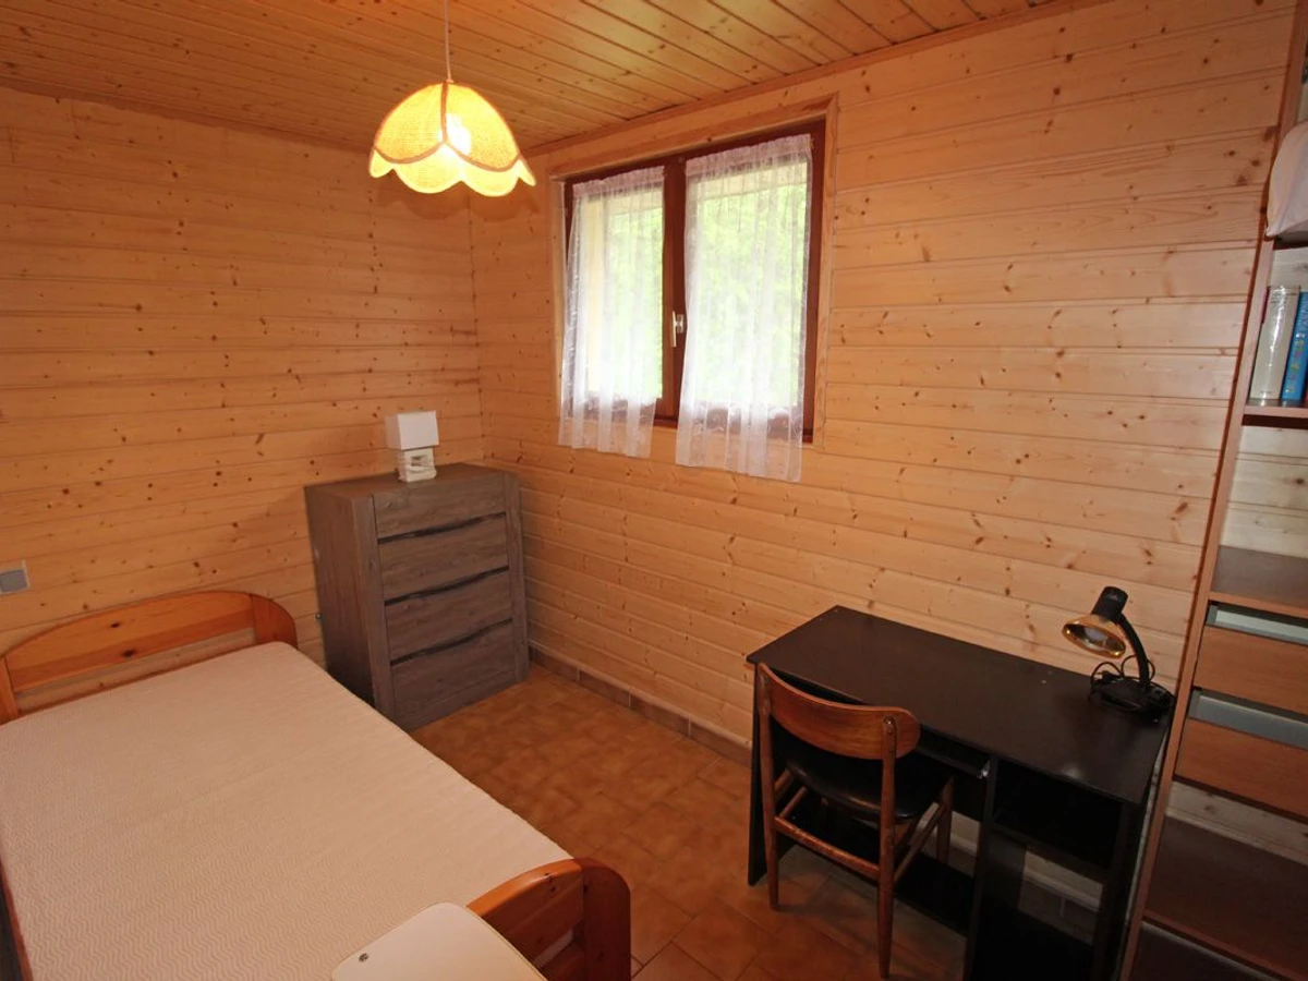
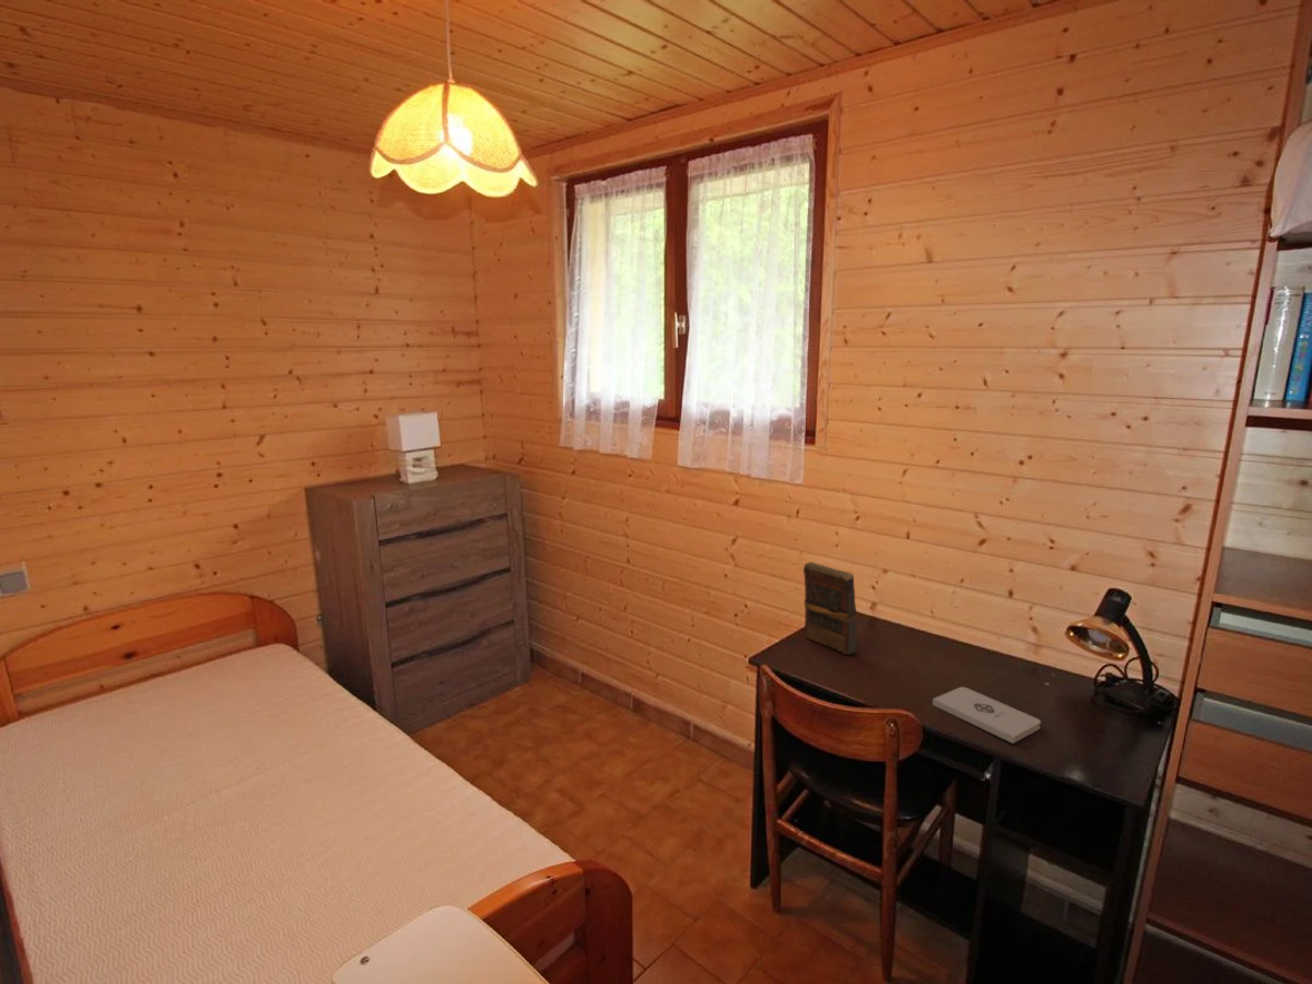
+ notepad [932,686,1042,745]
+ book [803,561,858,656]
